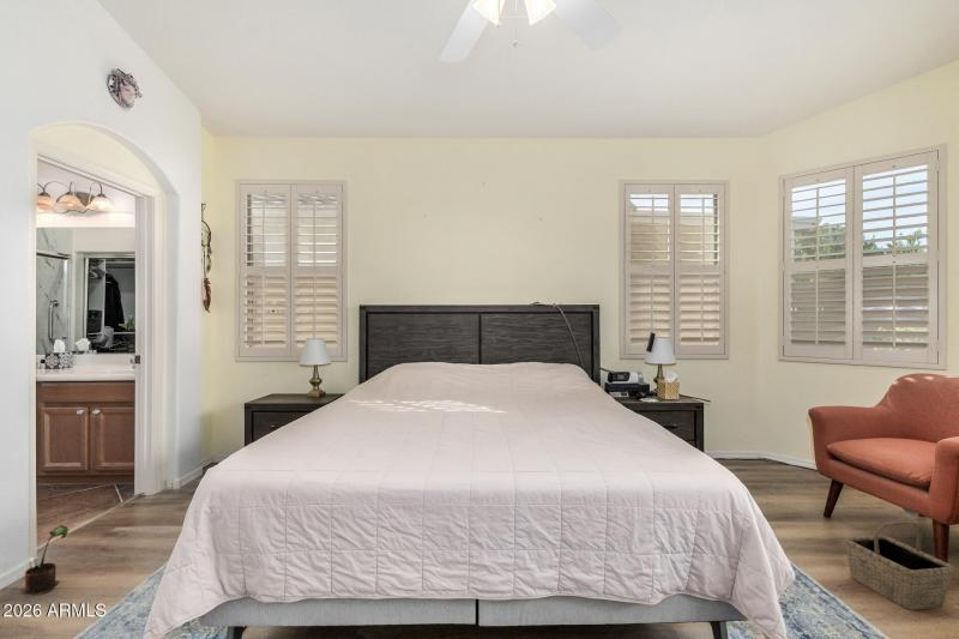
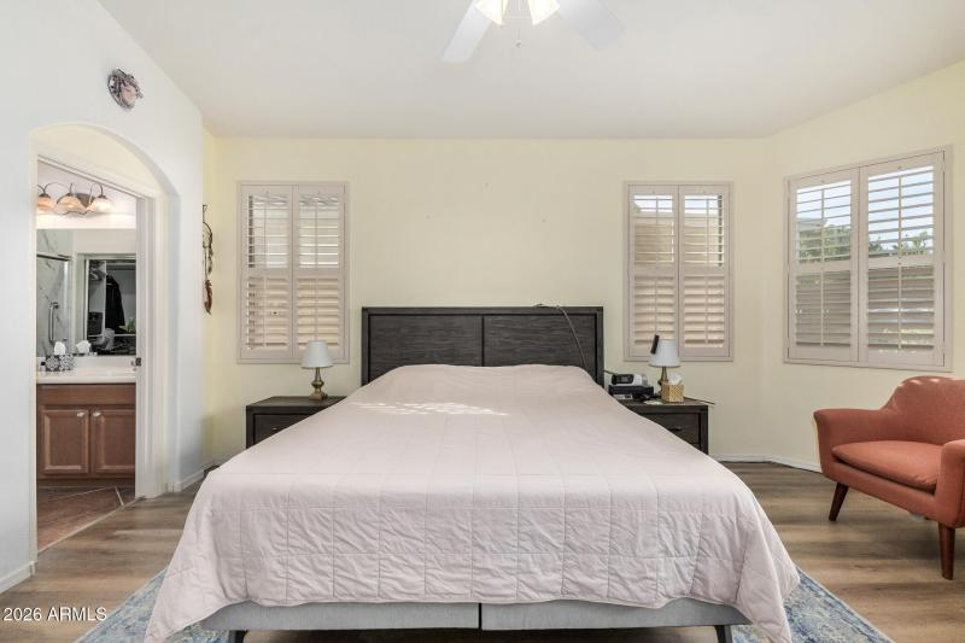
- basket [844,520,955,611]
- potted plant [20,524,70,596]
